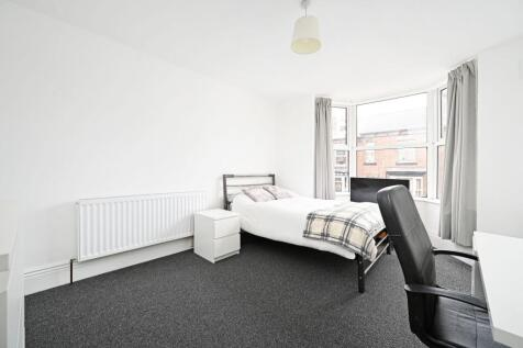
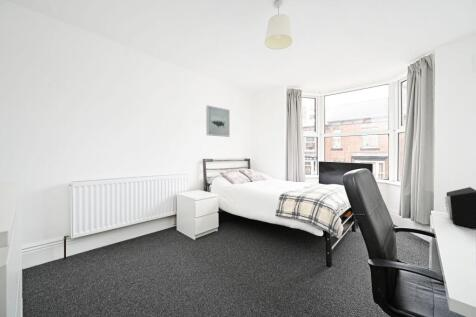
+ speaker [444,186,476,229]
+ wall art [205,105,231,138]
